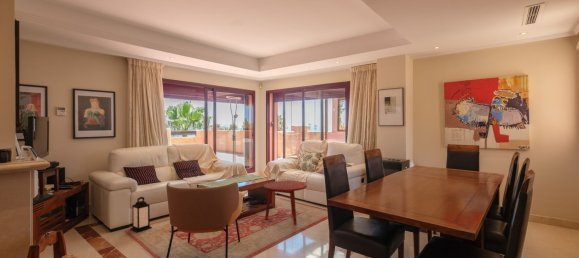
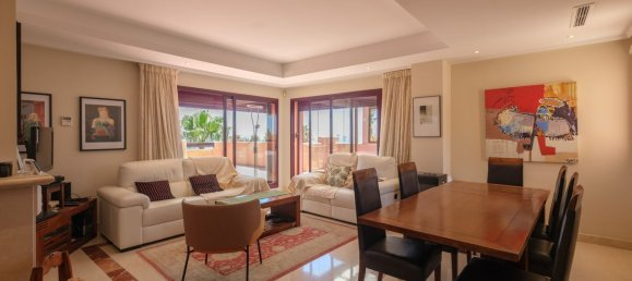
- lantern [129,196,153,233]
- side table [263,180,308,226]
